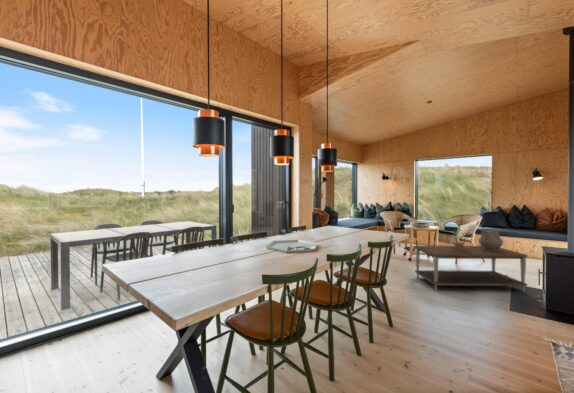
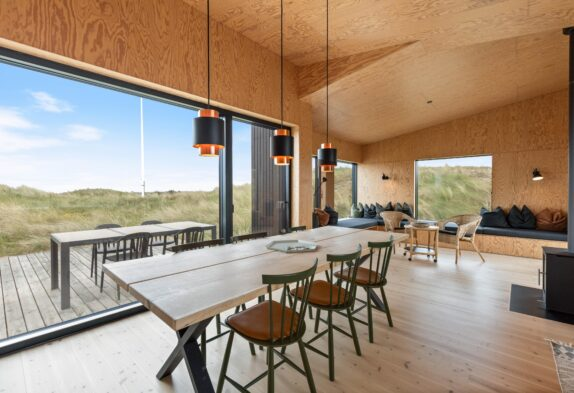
- coffee table [414,245,528,293]
- ceramic pot [478,228,504,251]
- potted plant [444,227,473,251]
